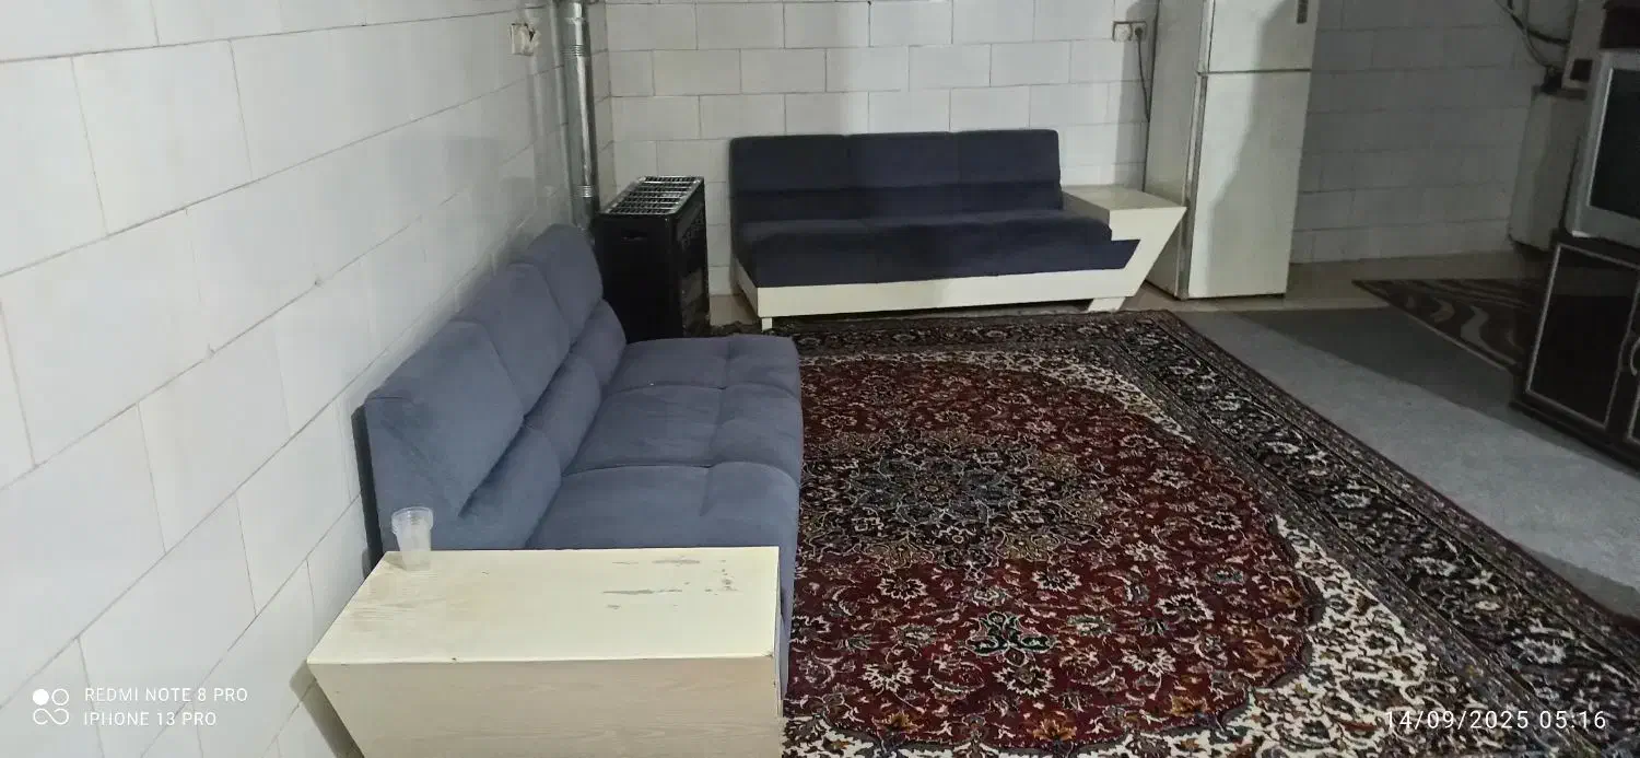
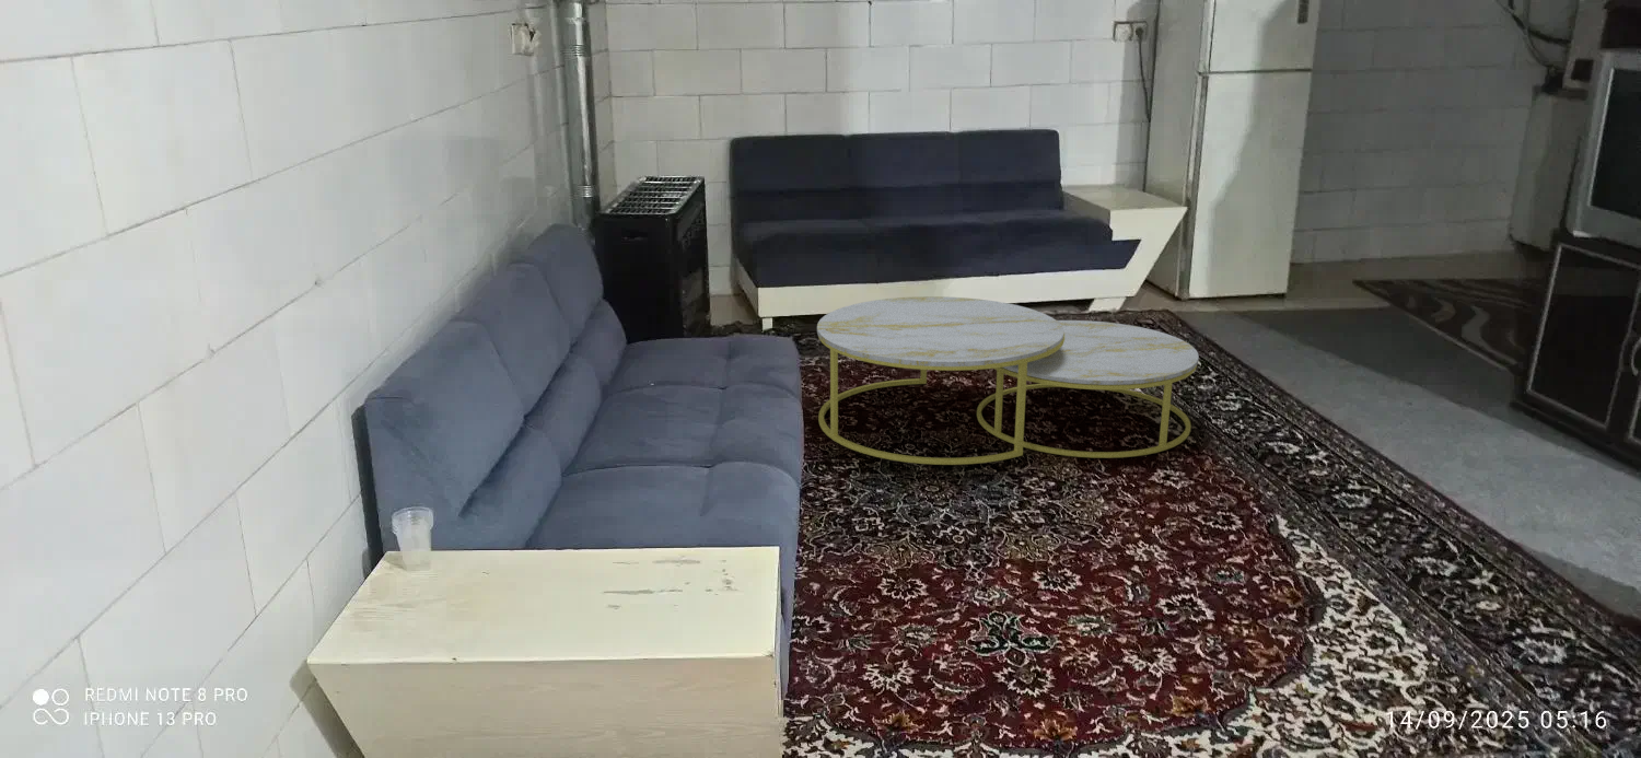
+ coffee table [816,295,1200,466]
